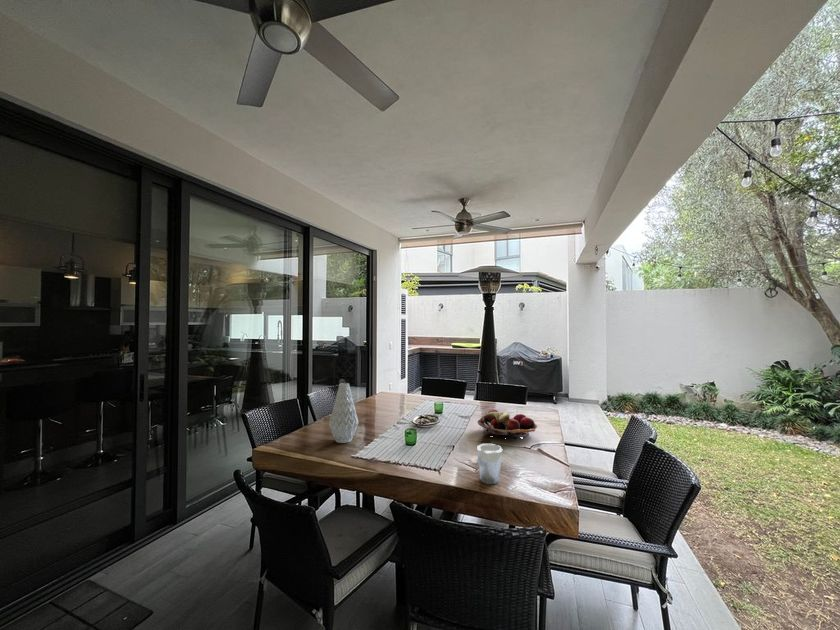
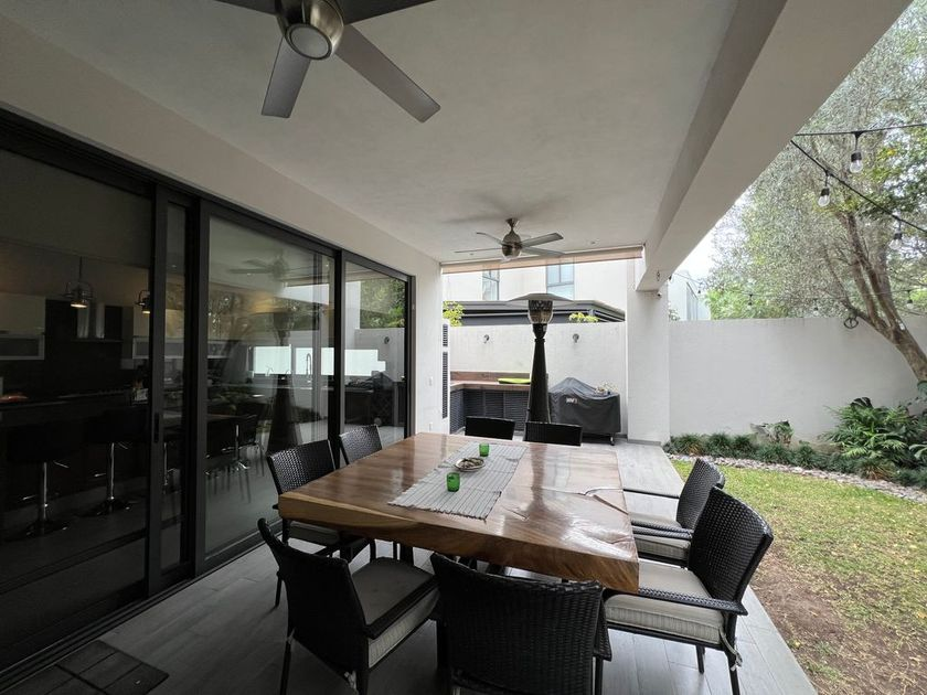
- vase [328,382,360,444]
- drinking glass [476,443,504,485]
- fruit basket [476,409,538,440]
